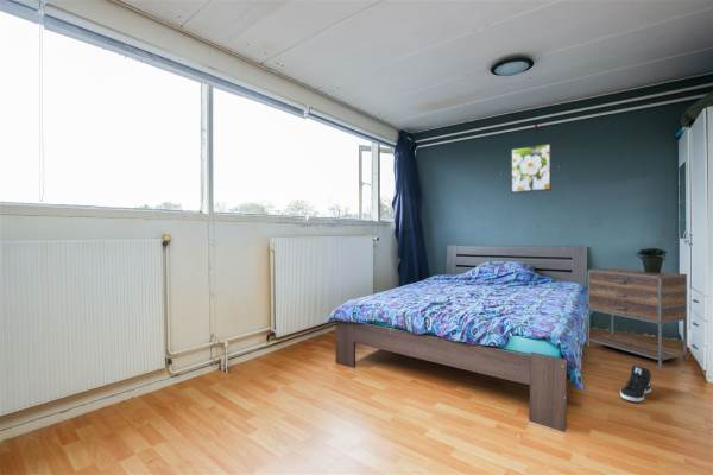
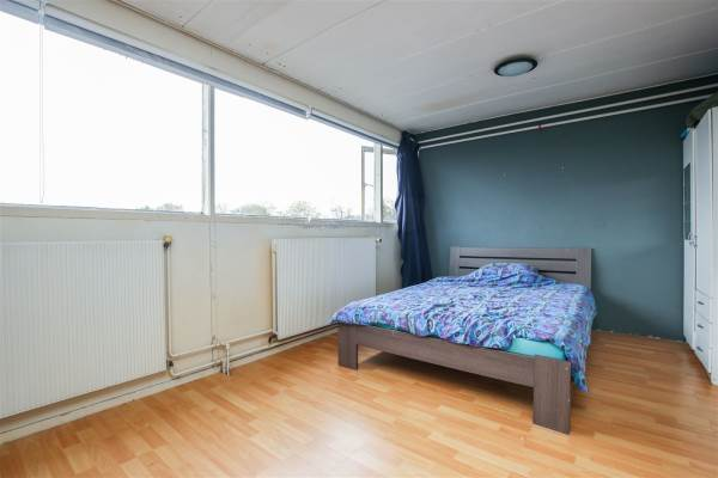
- sneaker [619,365,652,403]
- nightstand [586,267,688,369]
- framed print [510,141,553,195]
- potted plant [636,228,668,273]
